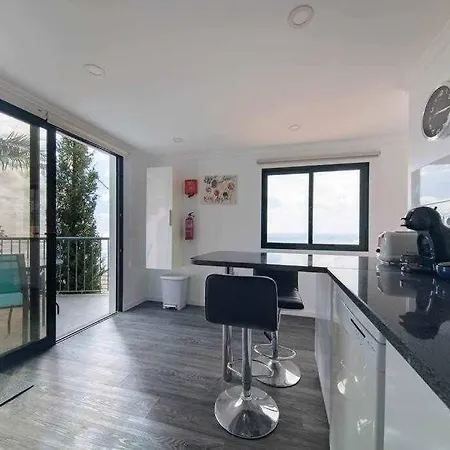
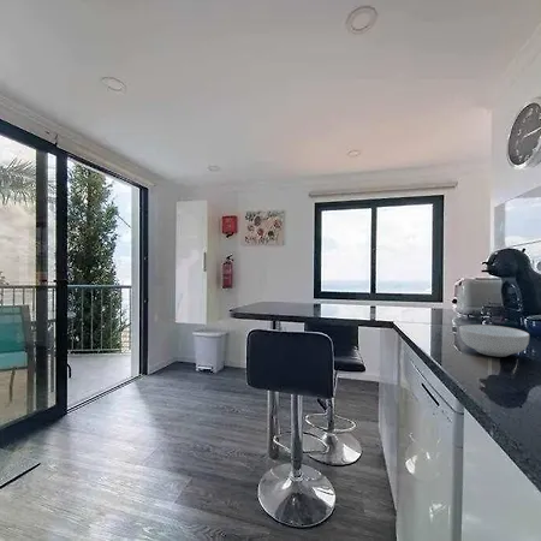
+ cereal bowl [458,323,530,358]
